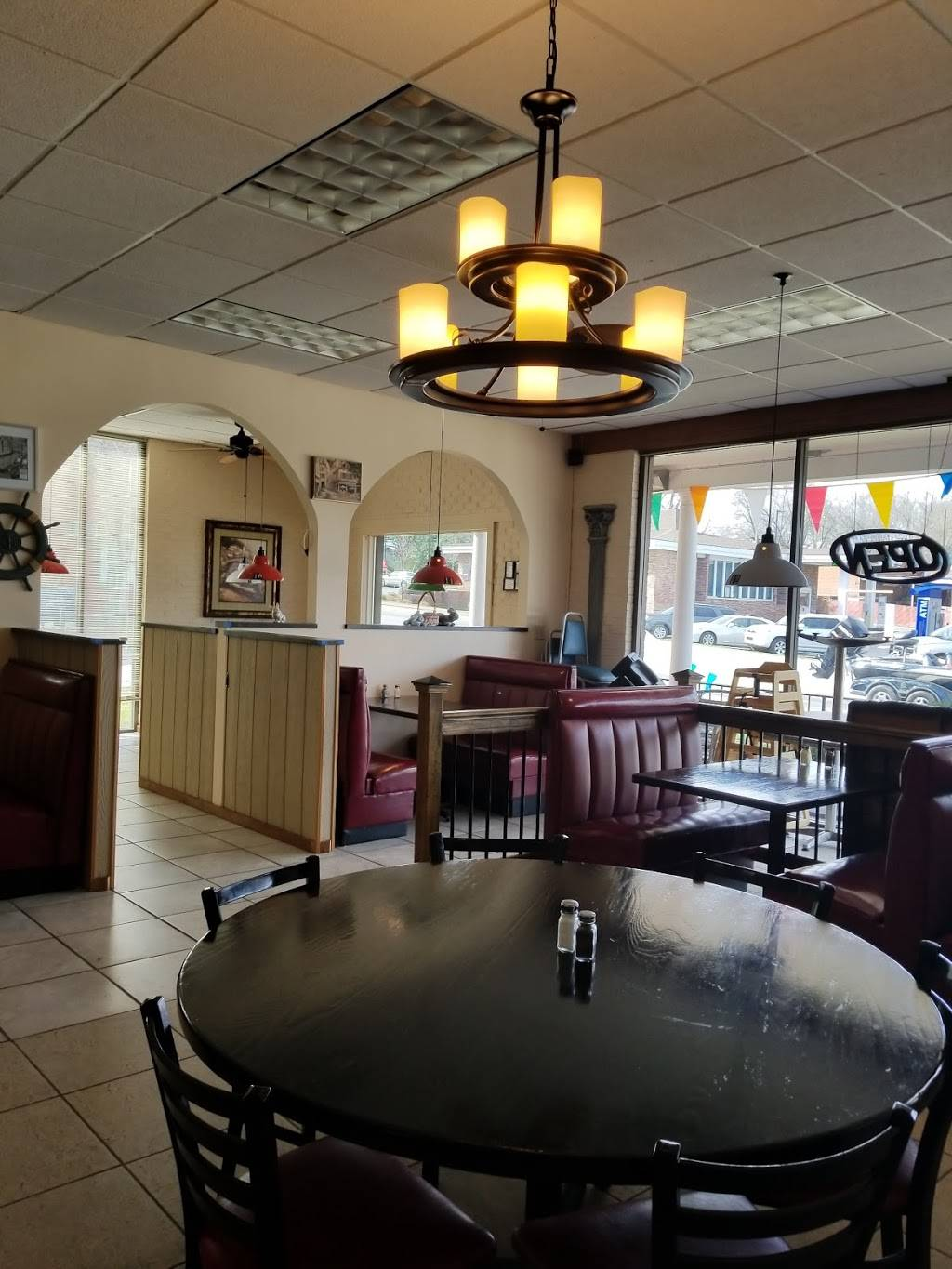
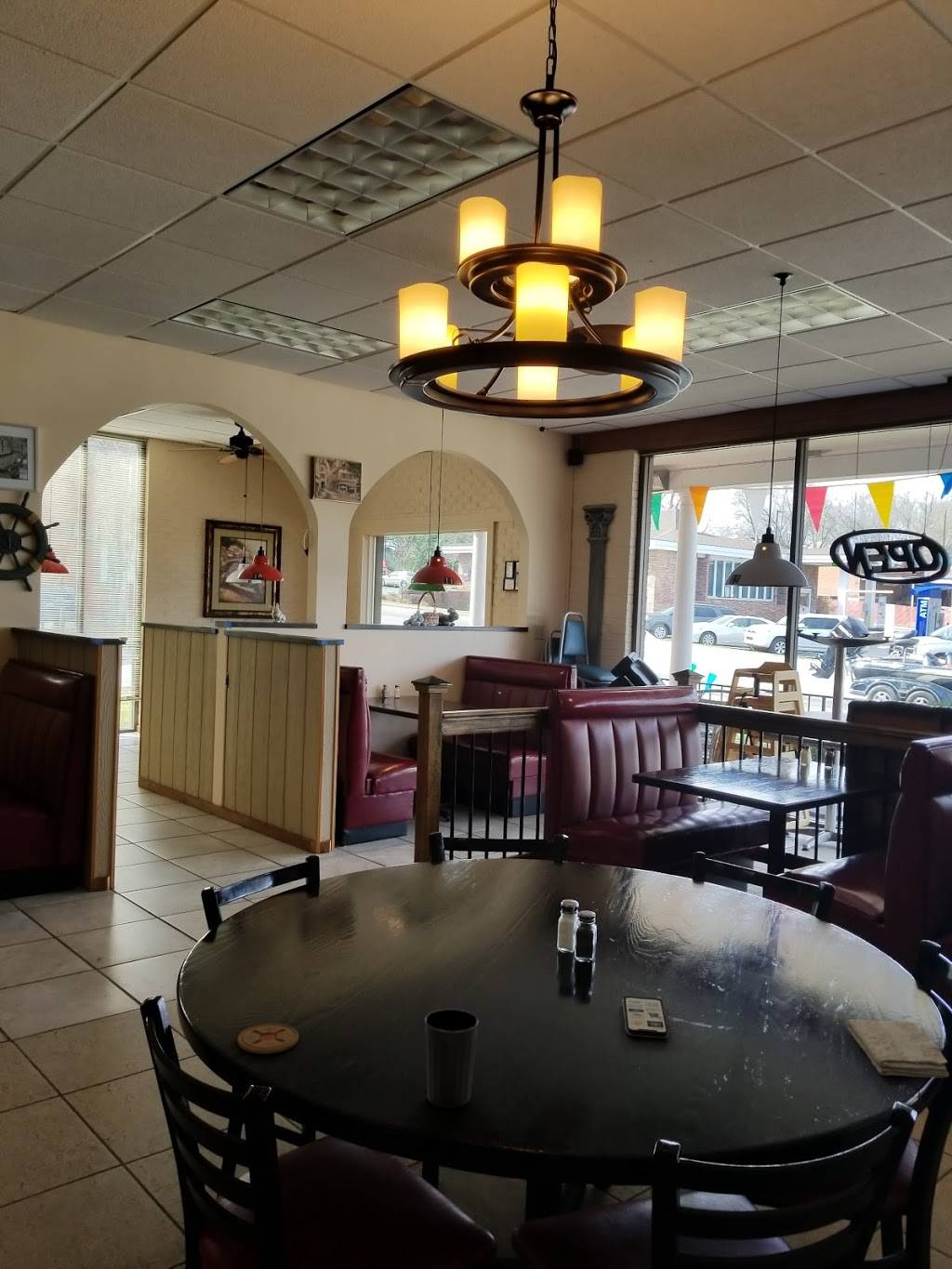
+ phone case [621,996,670,1039]
+ cup [424,1008,479,1109]
+ coaster [236,1023,299,1054]
+ washcloth [845,1018,950,1078]
